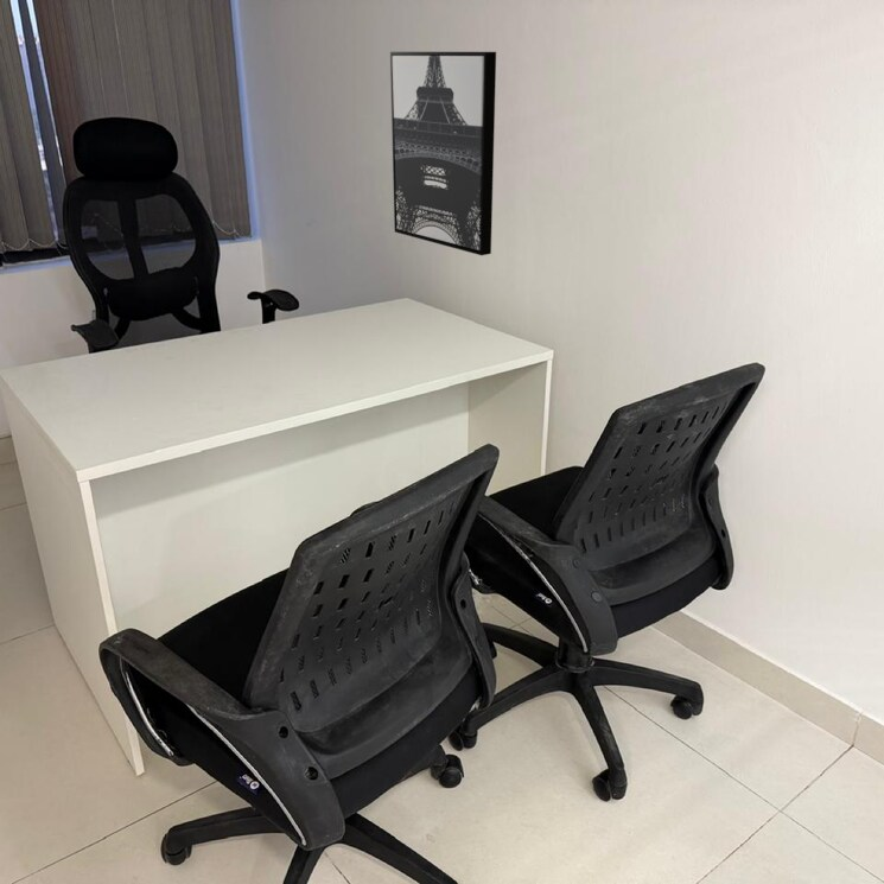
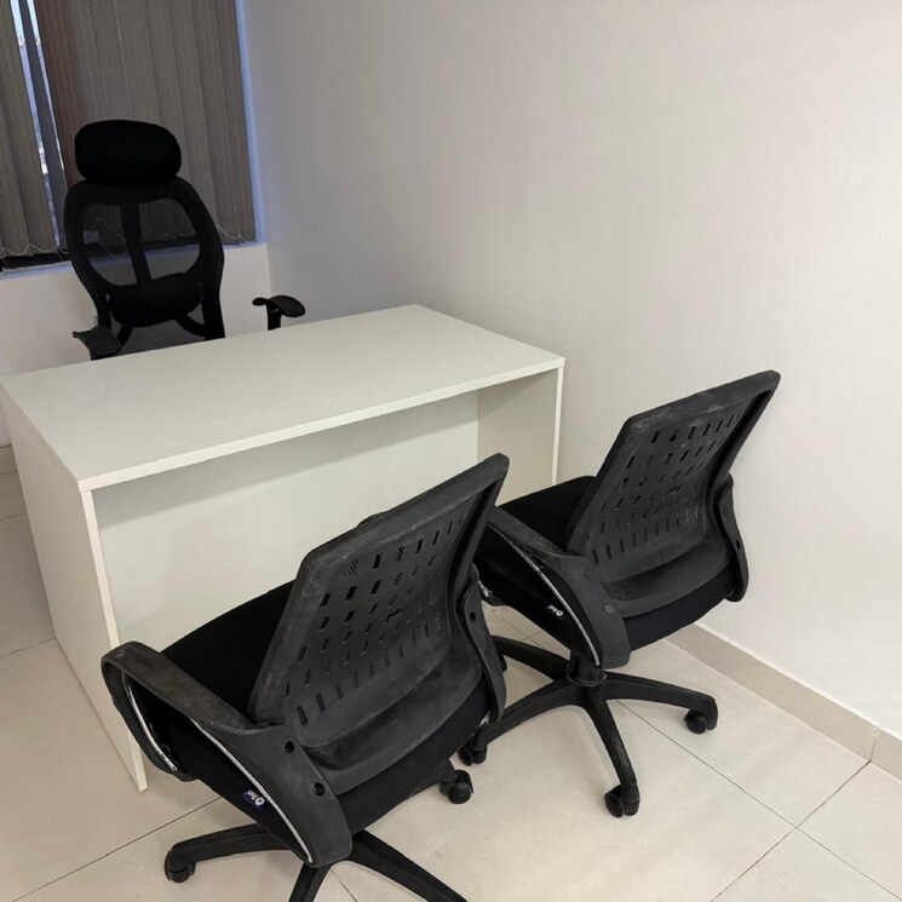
- wall art [389,51,497,256]
